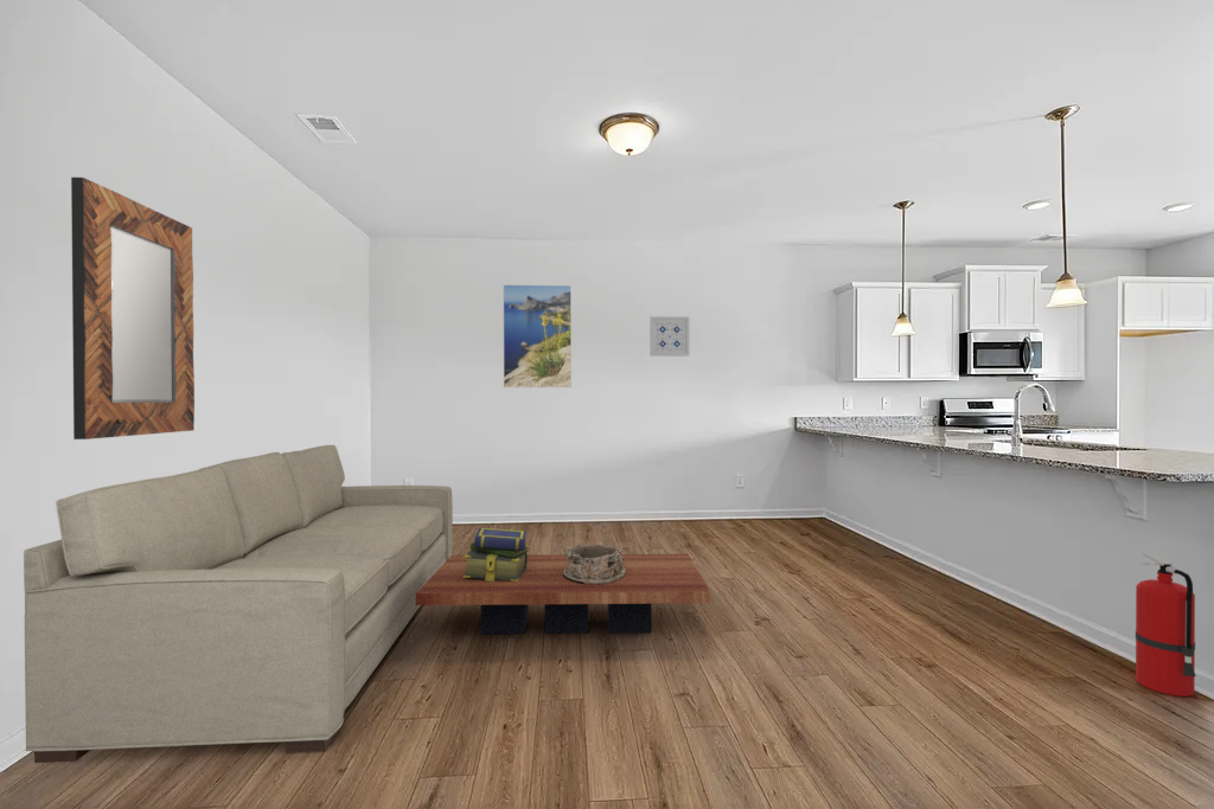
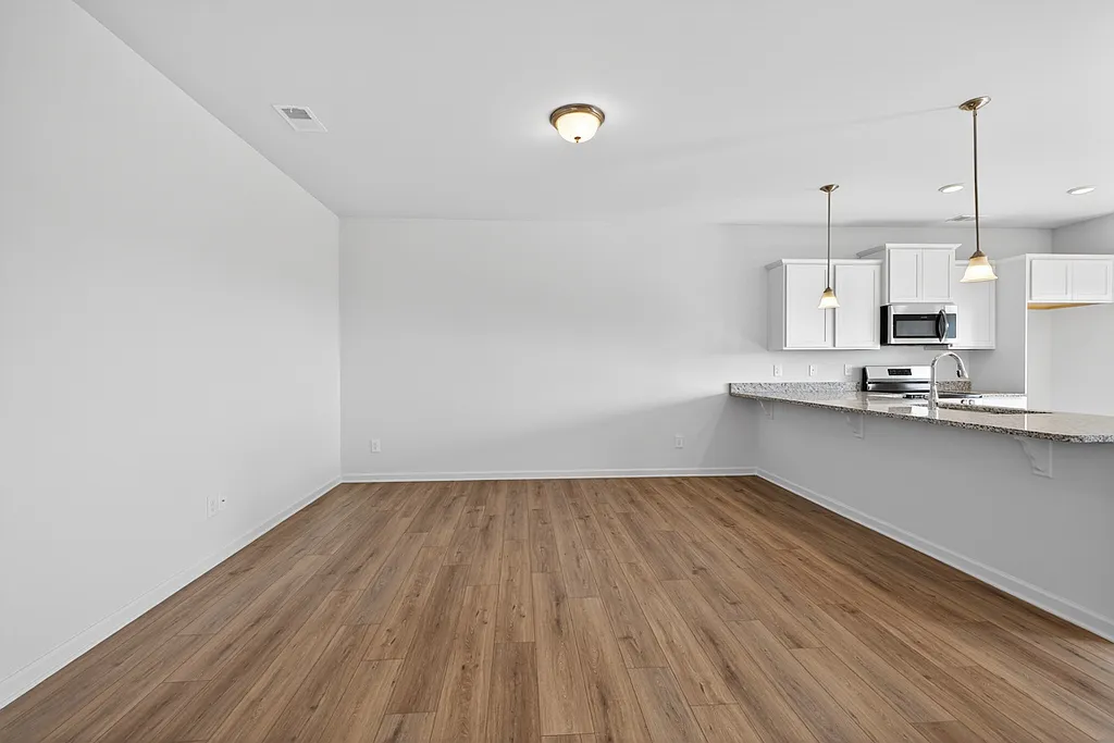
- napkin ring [563,541,626,584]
- coffee table [416,553,711,635]
- stack of books [464,527,531,582]
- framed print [501,283,573,389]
- sofa [23,444,454,764]
- wall art [648,315,690,358]
- fire extinguisher [1135,552,1197,698]
- home mirror [70,176,196,441]
